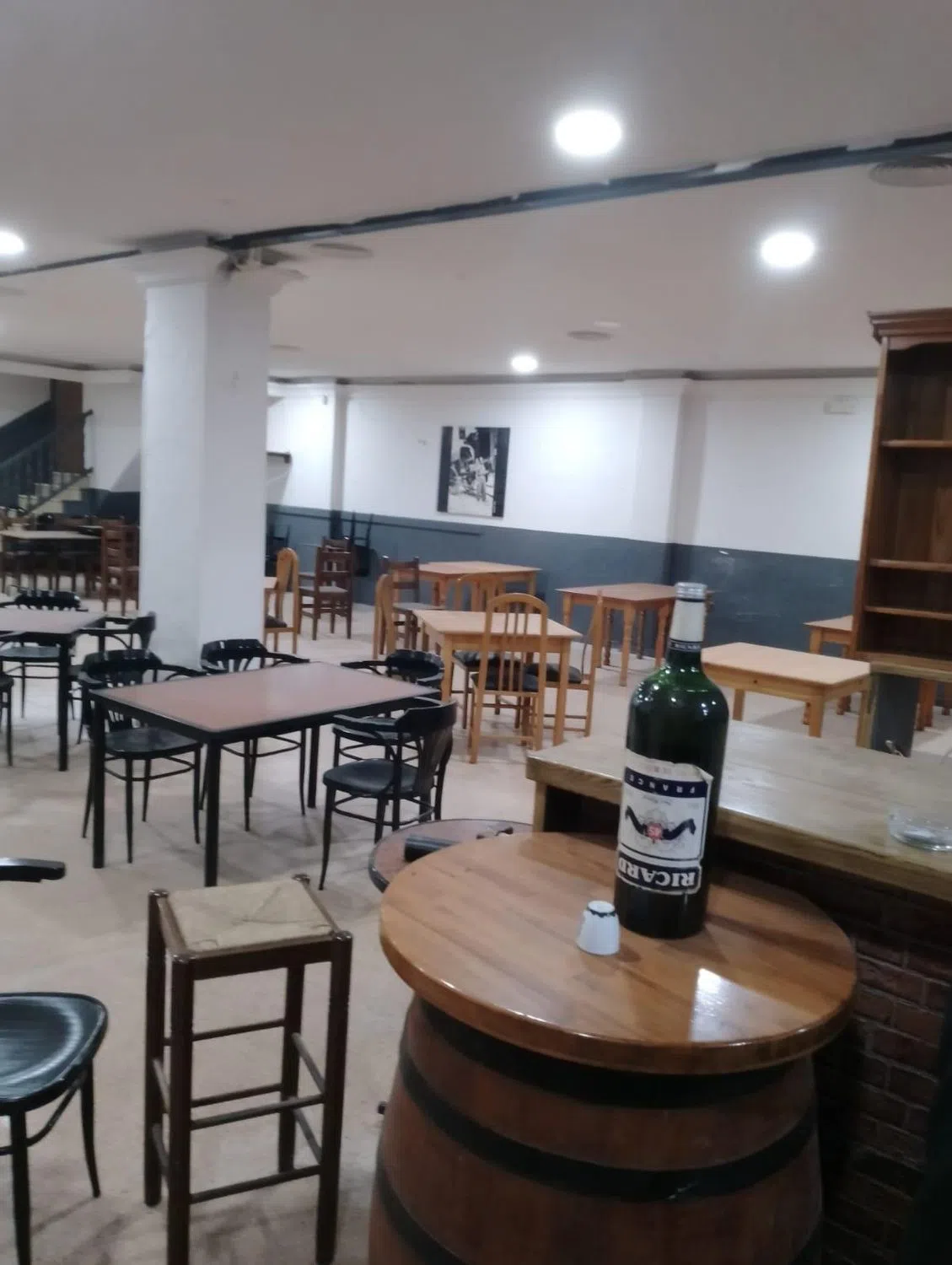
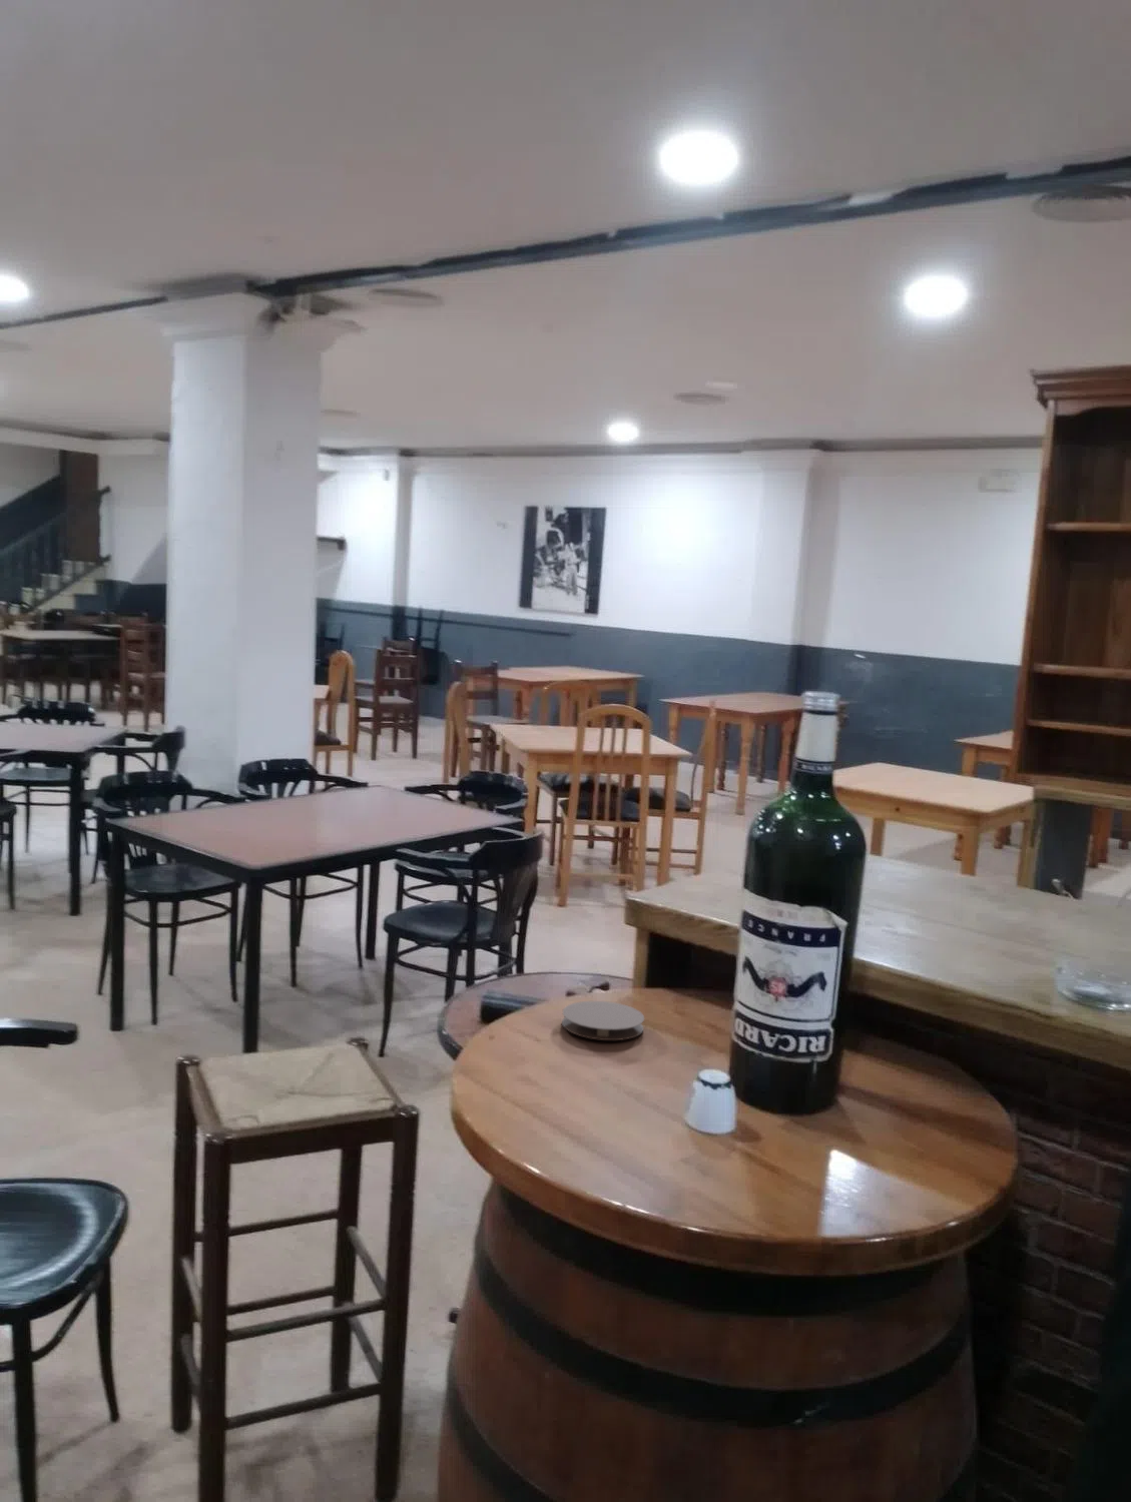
+ coaster [561,1000,645,1041]
